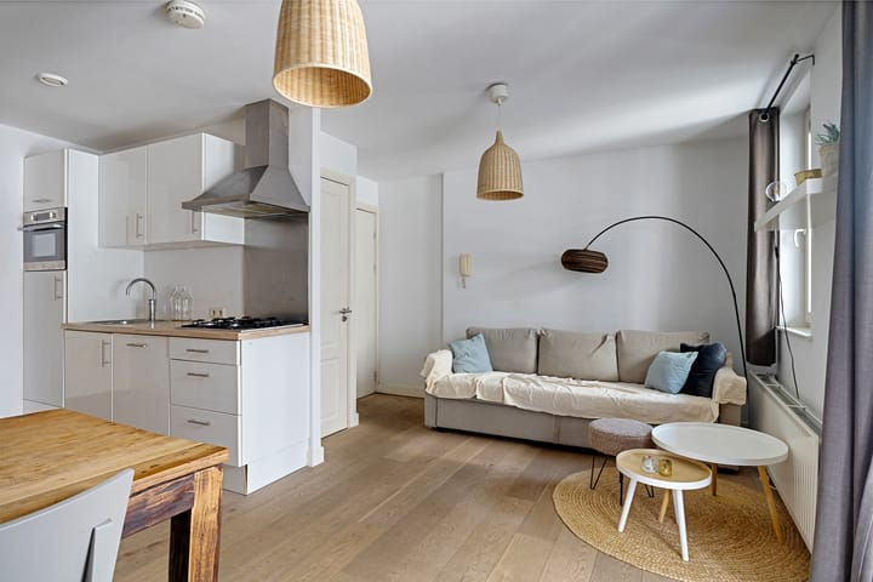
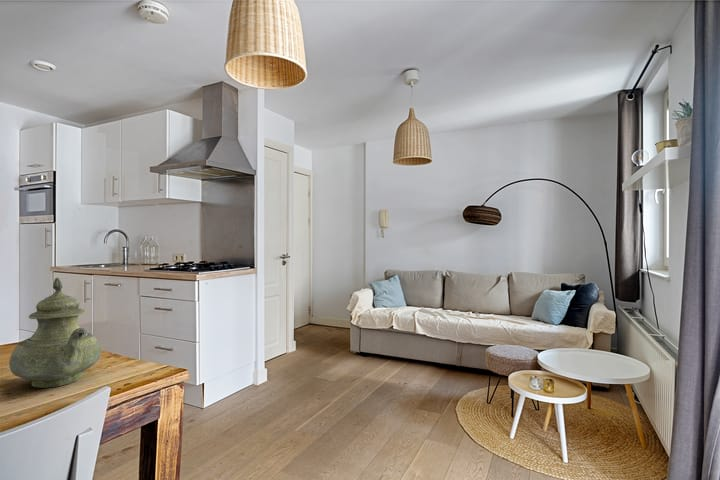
+ teapot [8,277,102,389]
